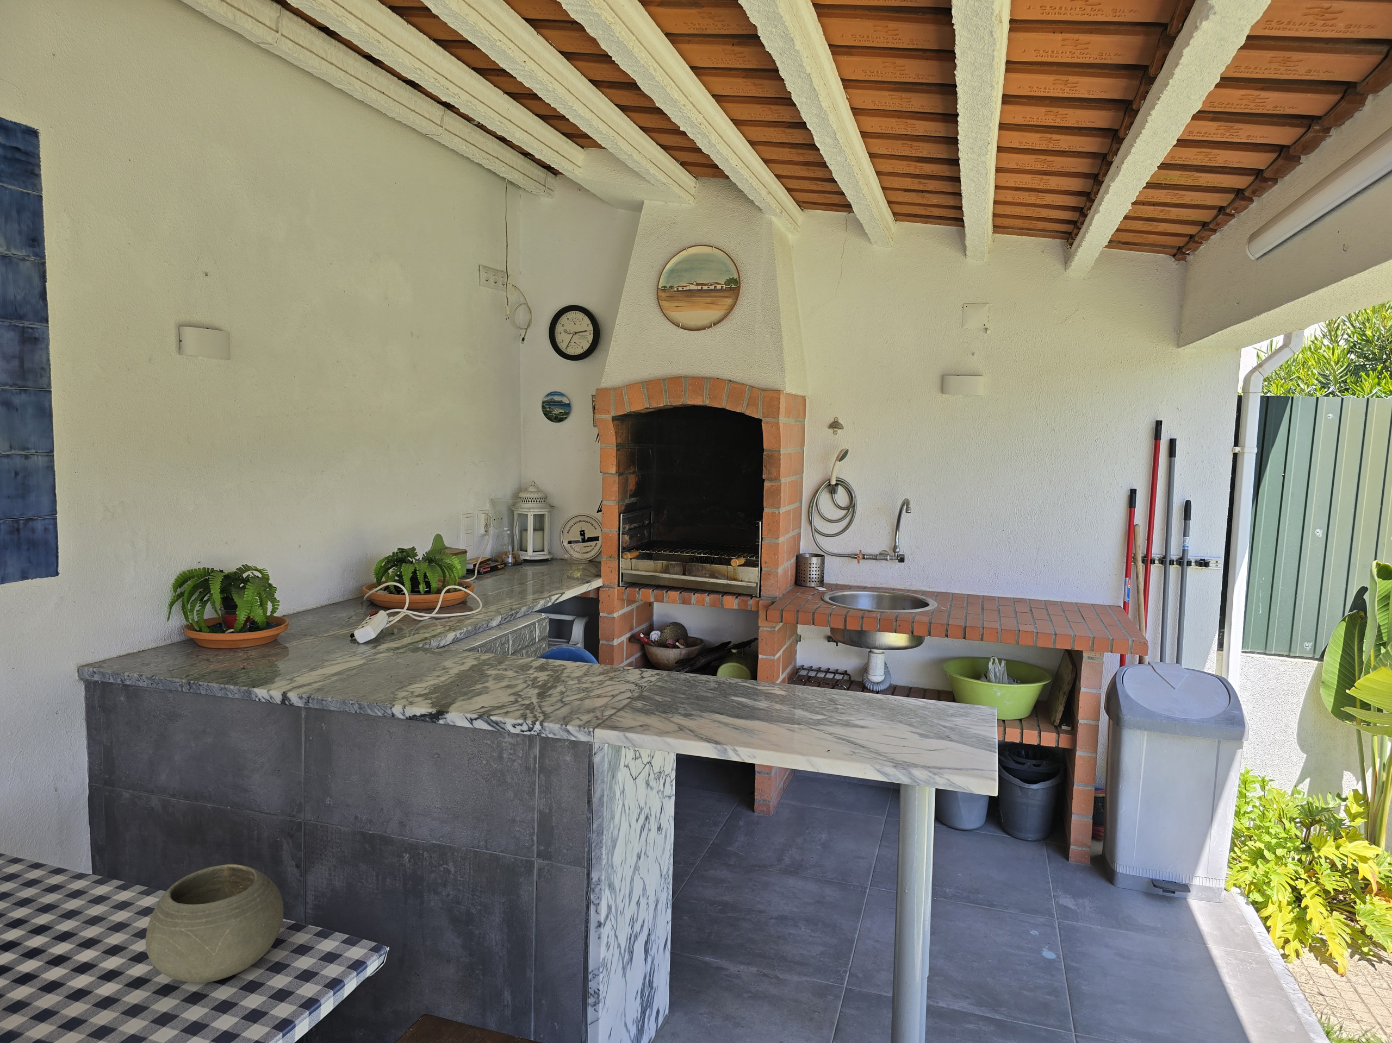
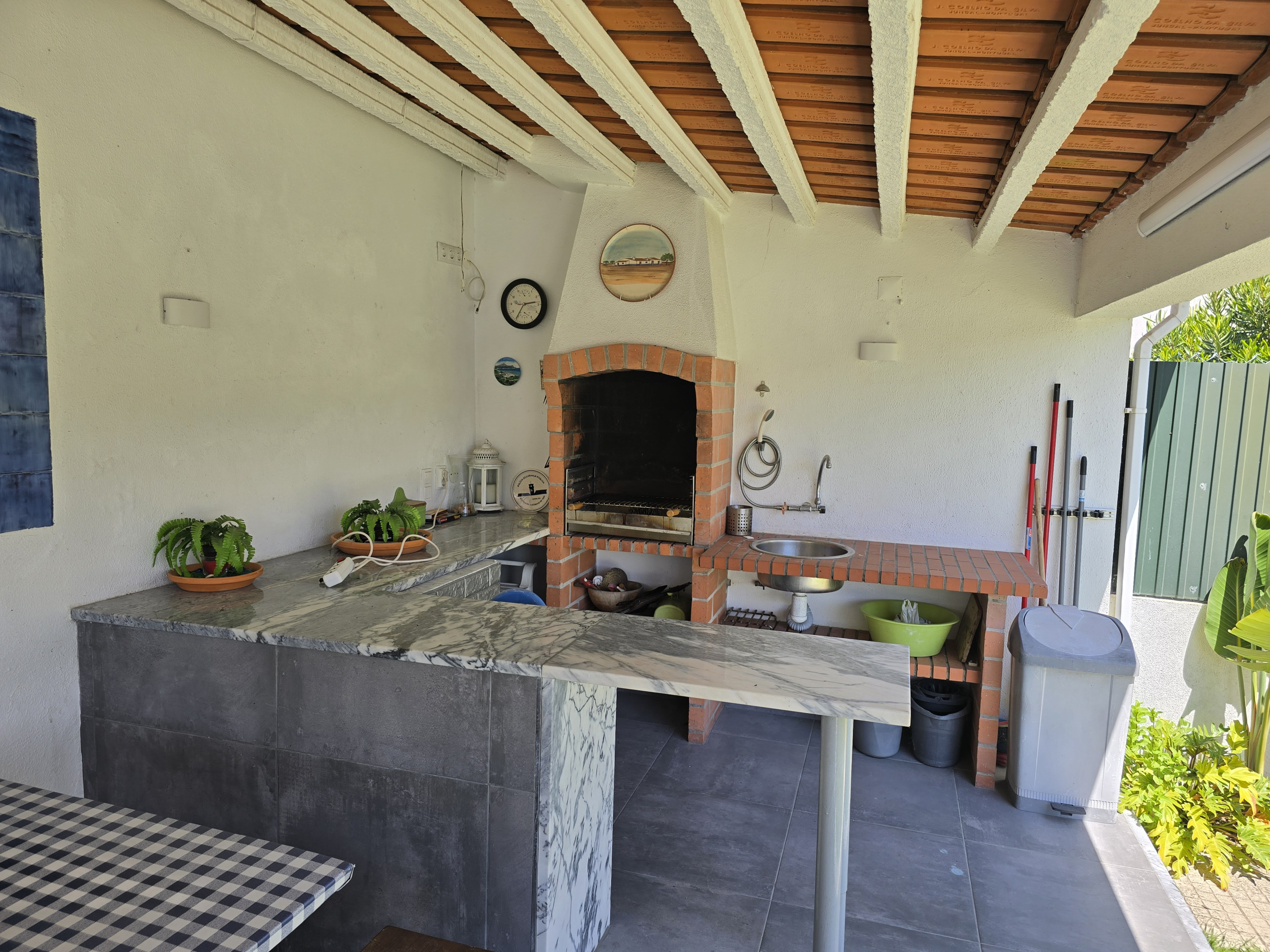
- bowl [145,863,284,983]
